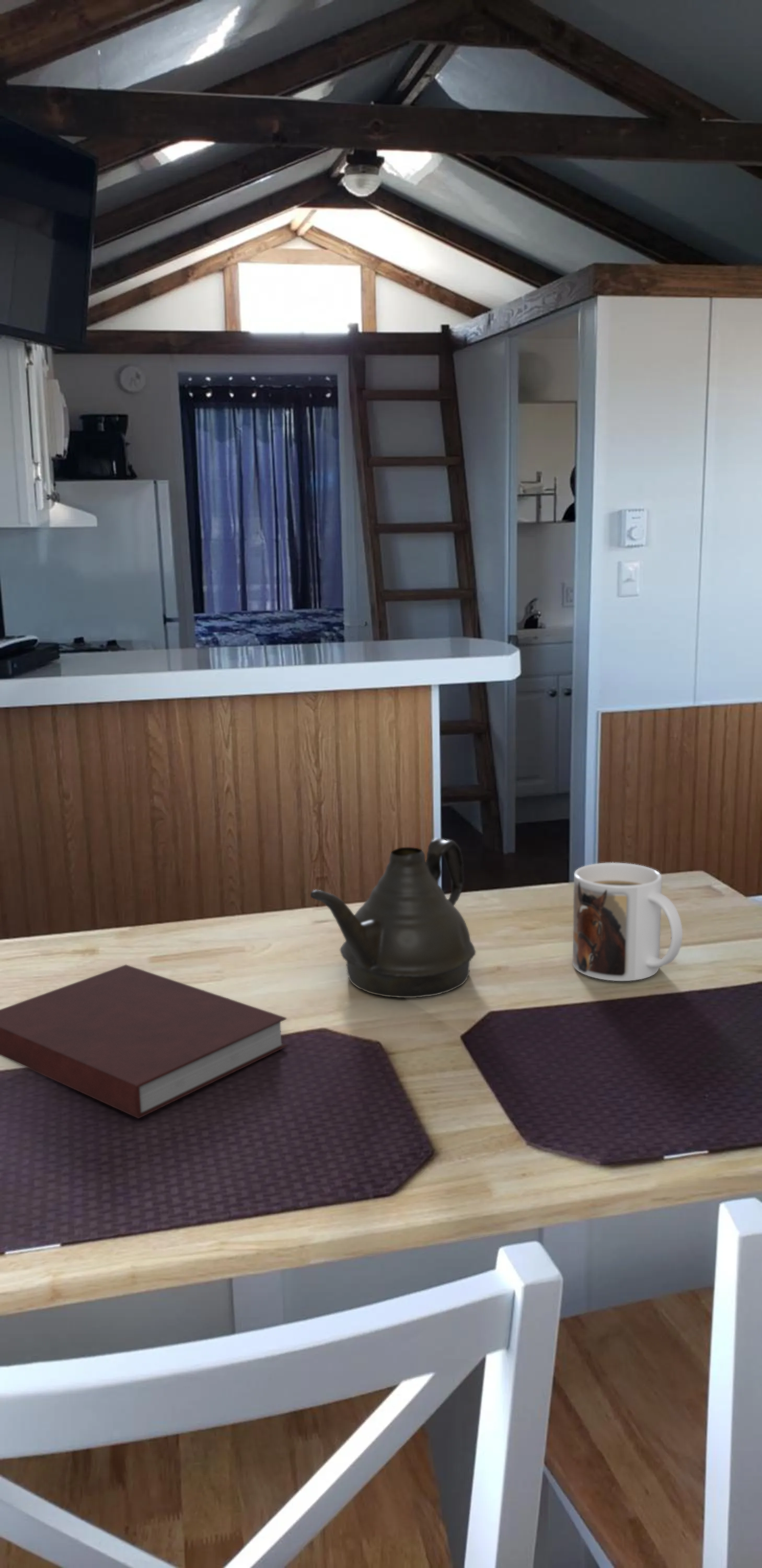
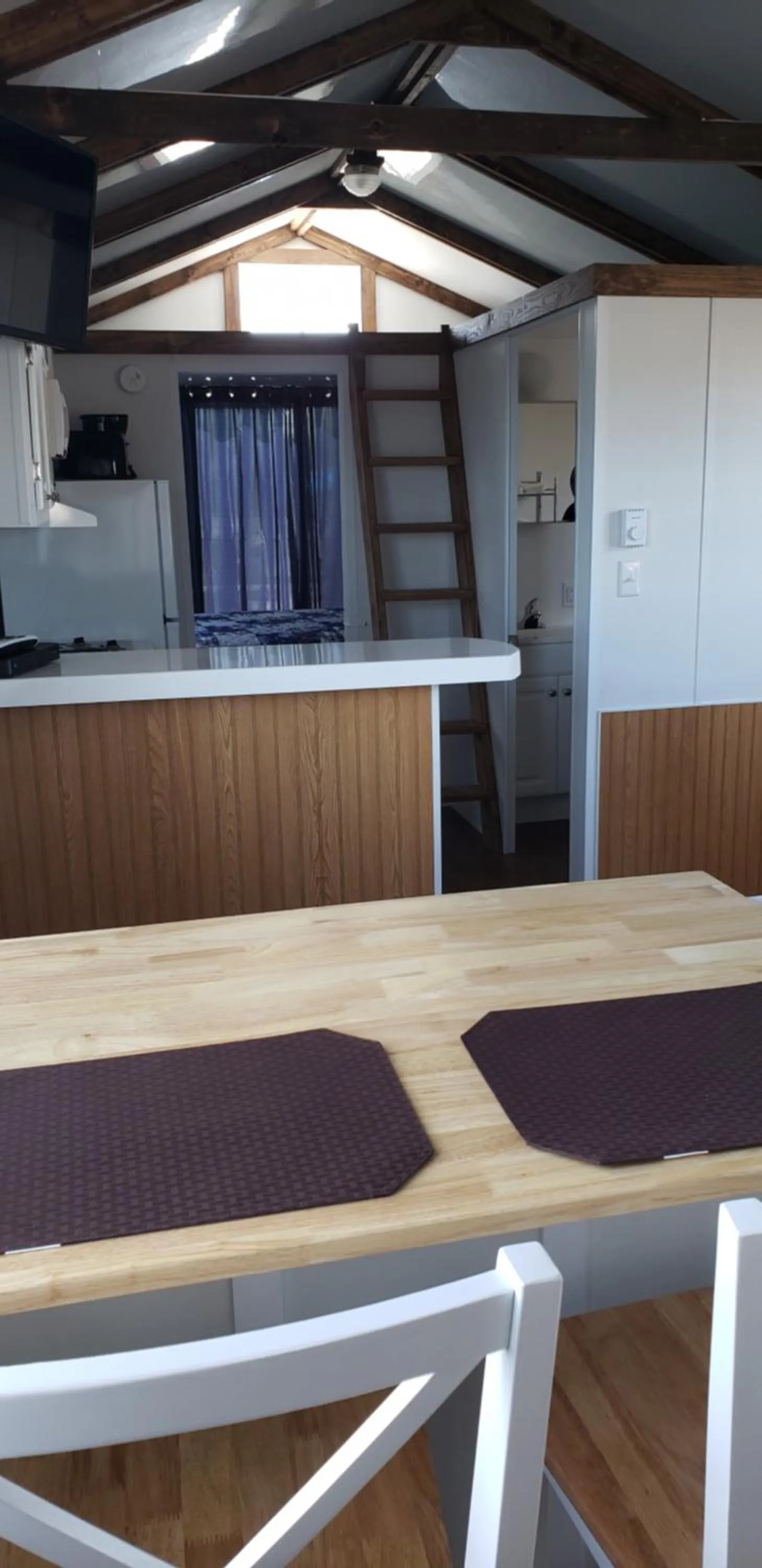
- mug [572,862,683,982]
- teapot [310,838,476,998]
- notebook [0,964,288,1119]
